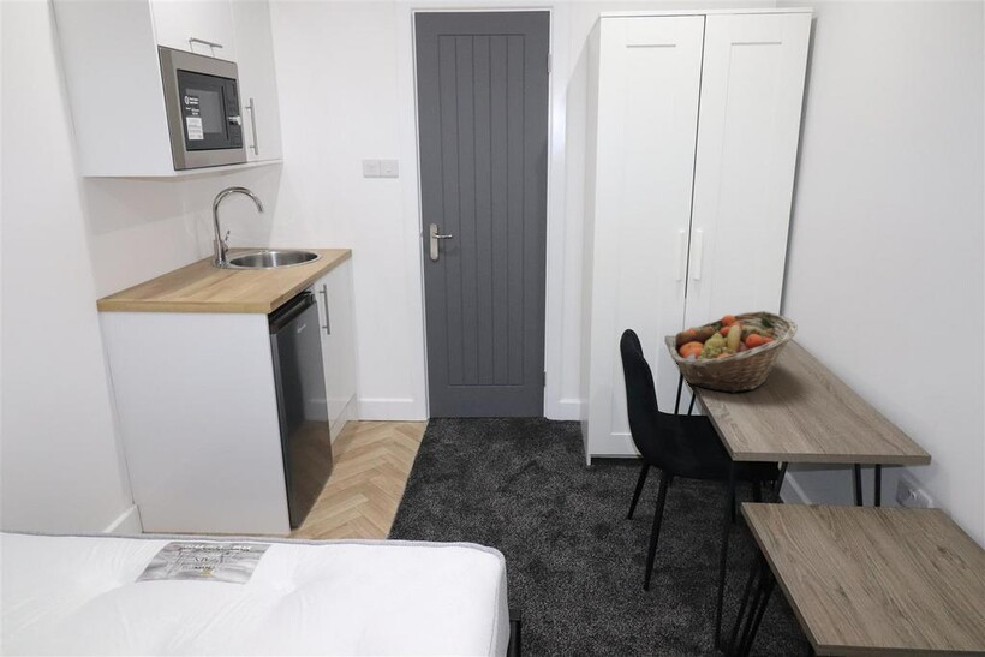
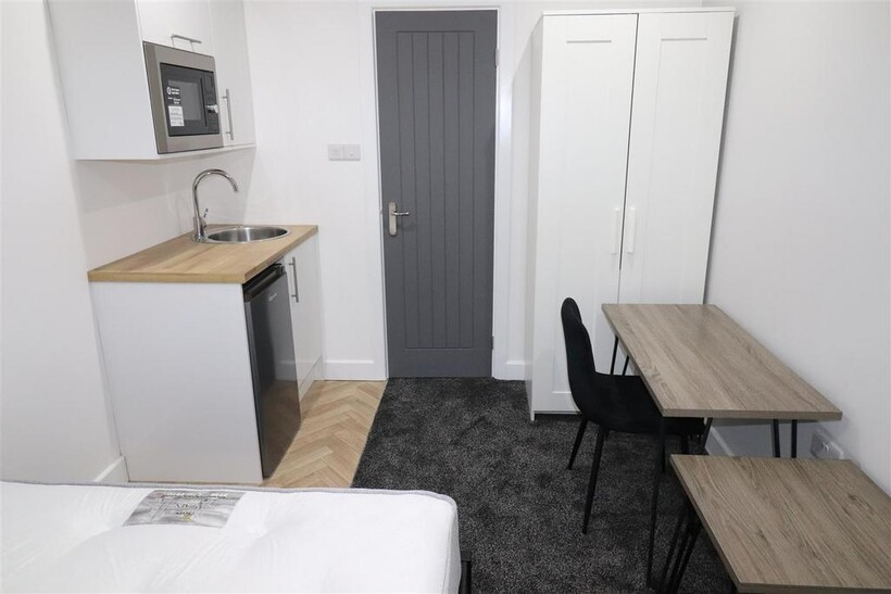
- fruit basket [669,310,799,394]
